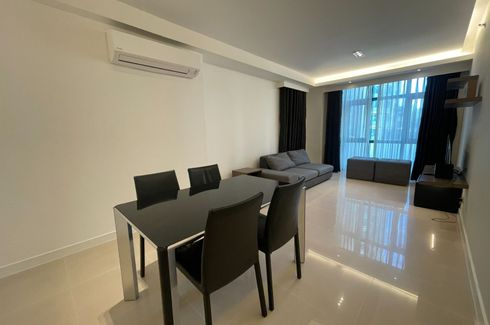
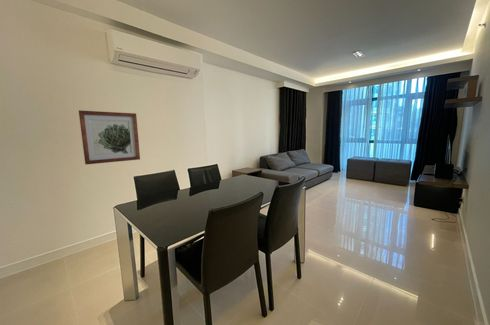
+ wall art [78,110,141,165]
